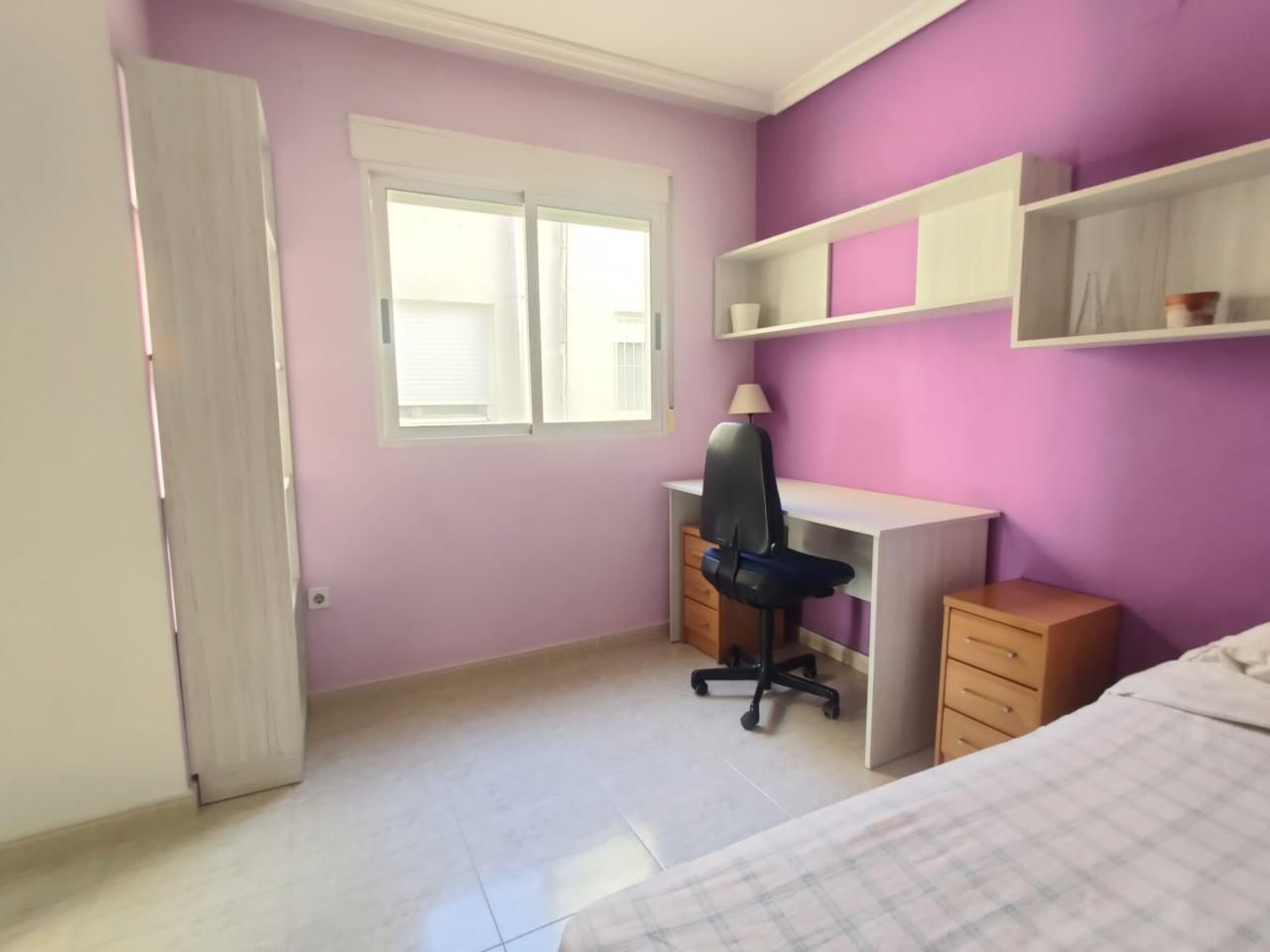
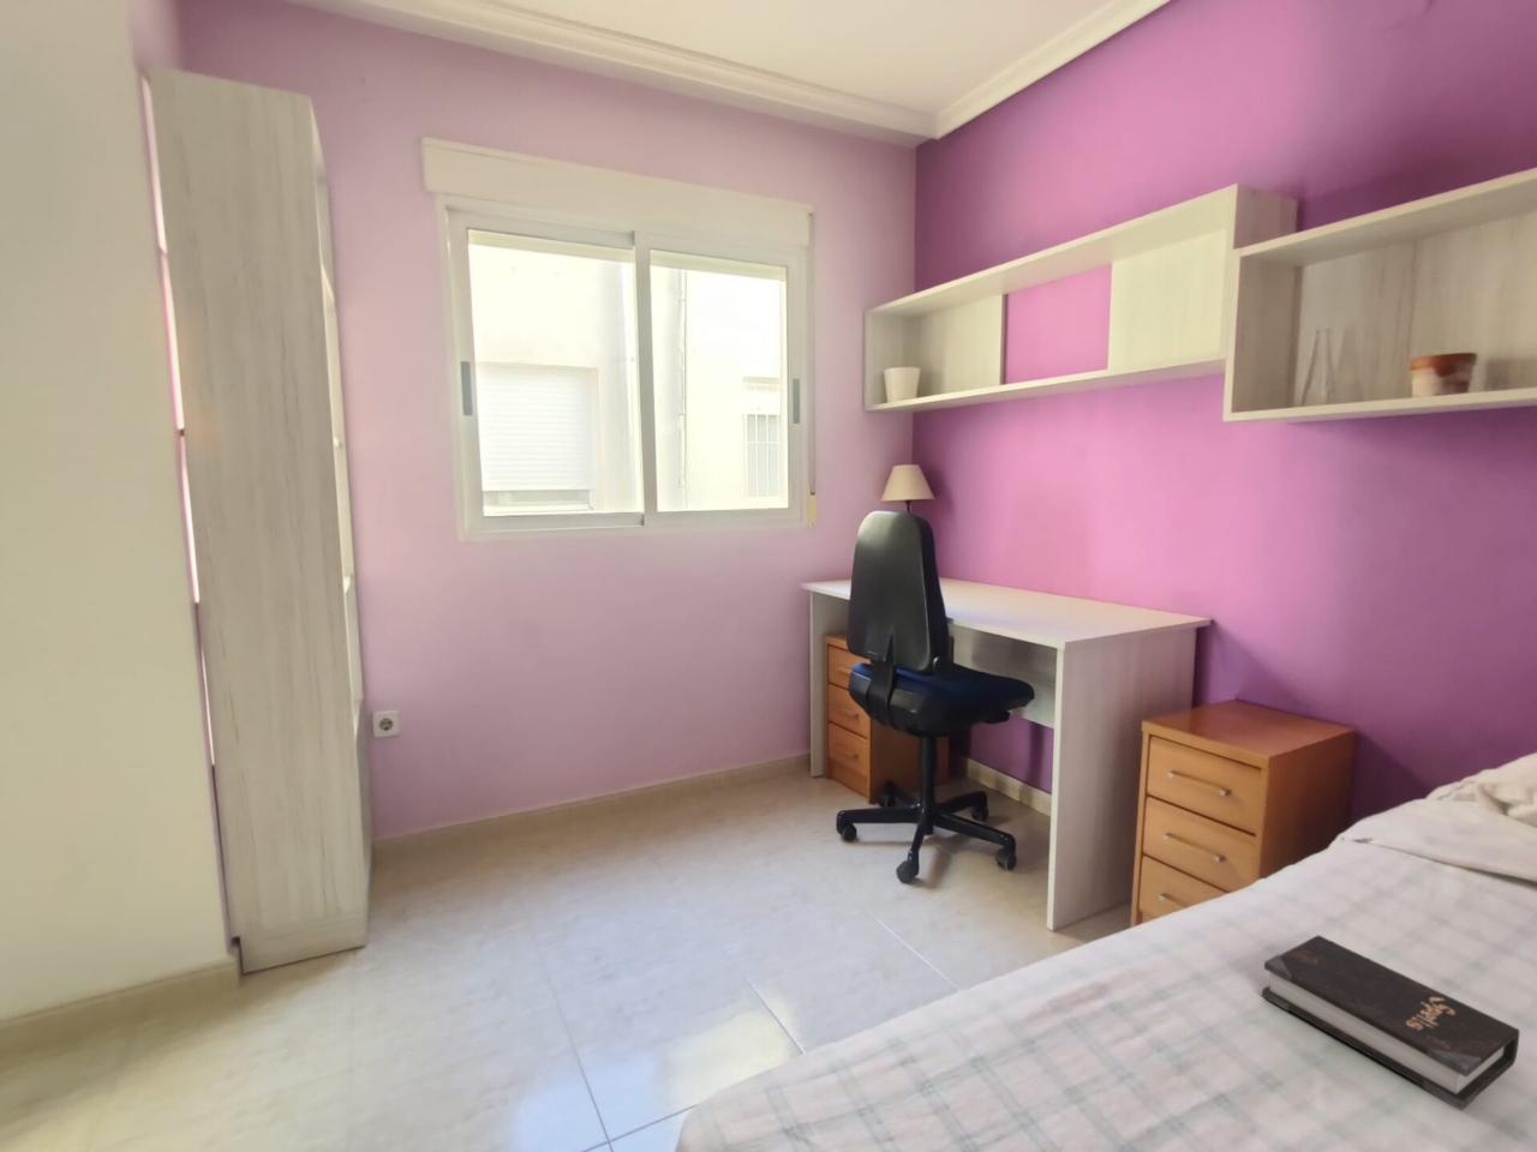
+ hardback book [1261,934,1520,1111]
